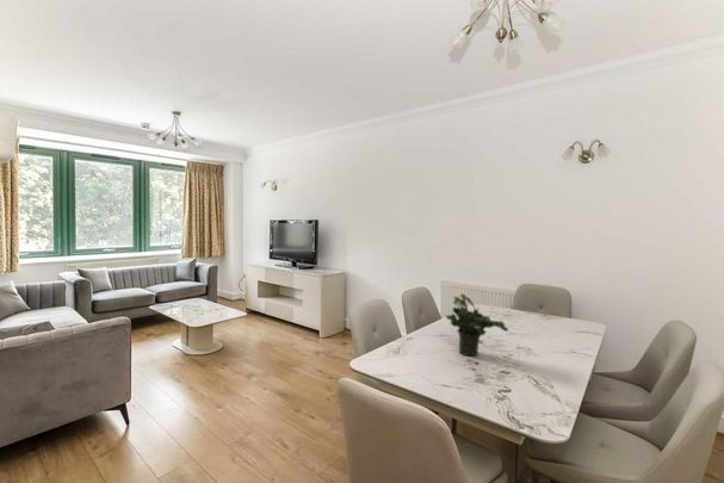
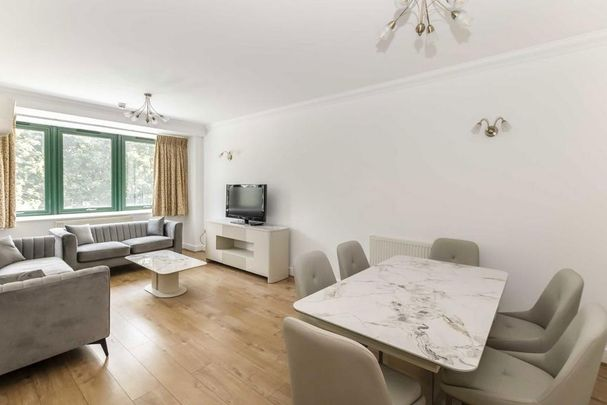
- potted plant [445,293,509,357]
